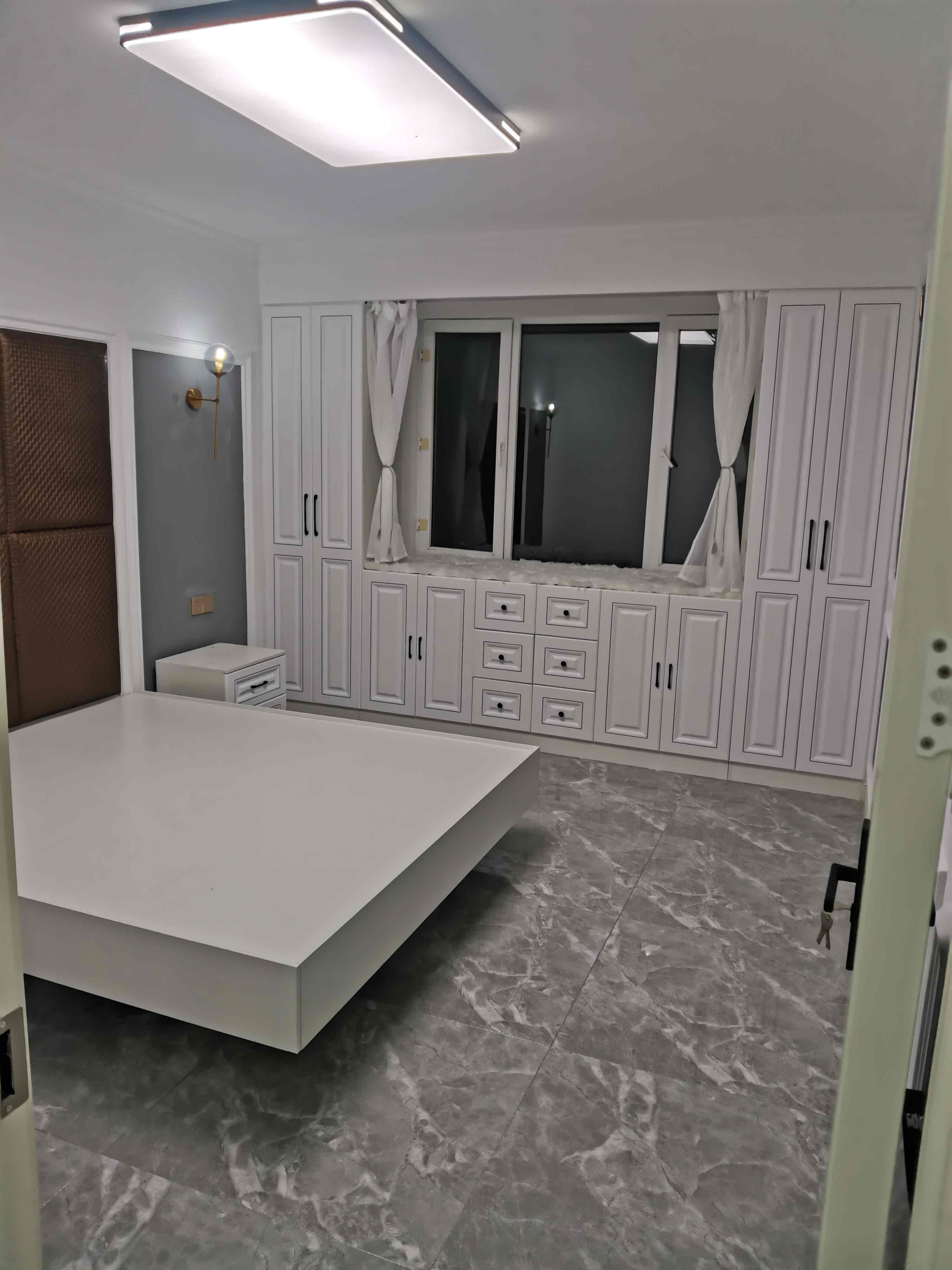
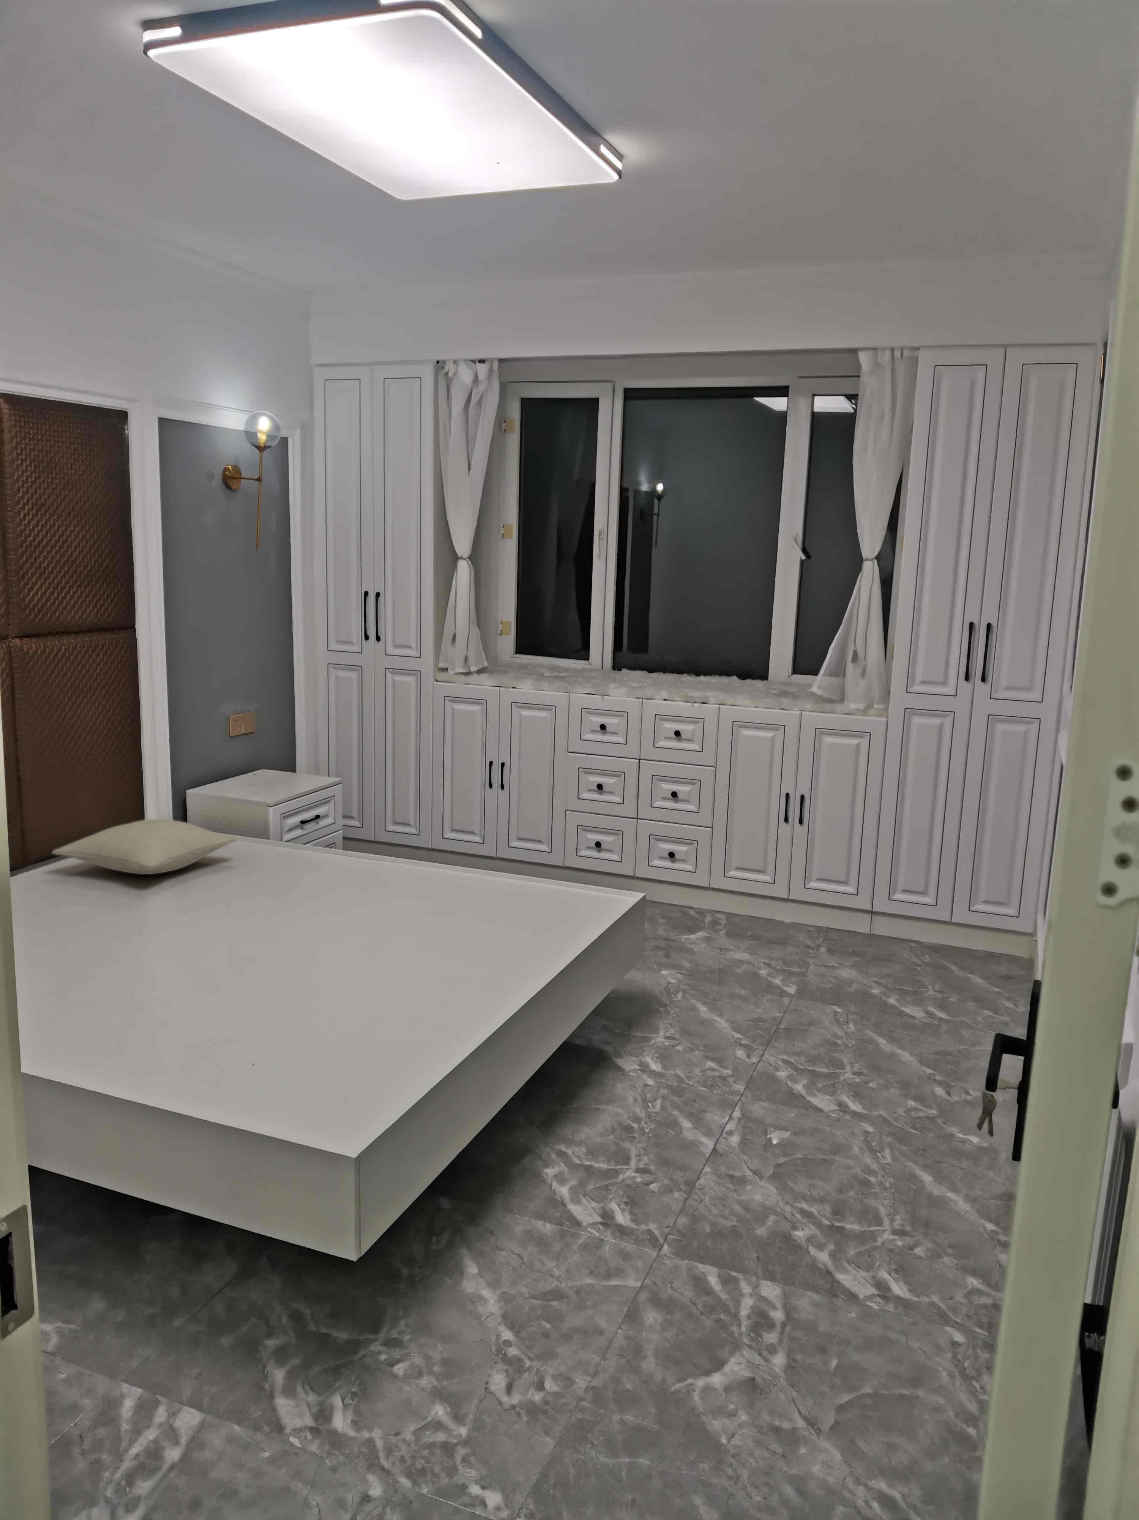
+ pillow [51,819,237,875]
